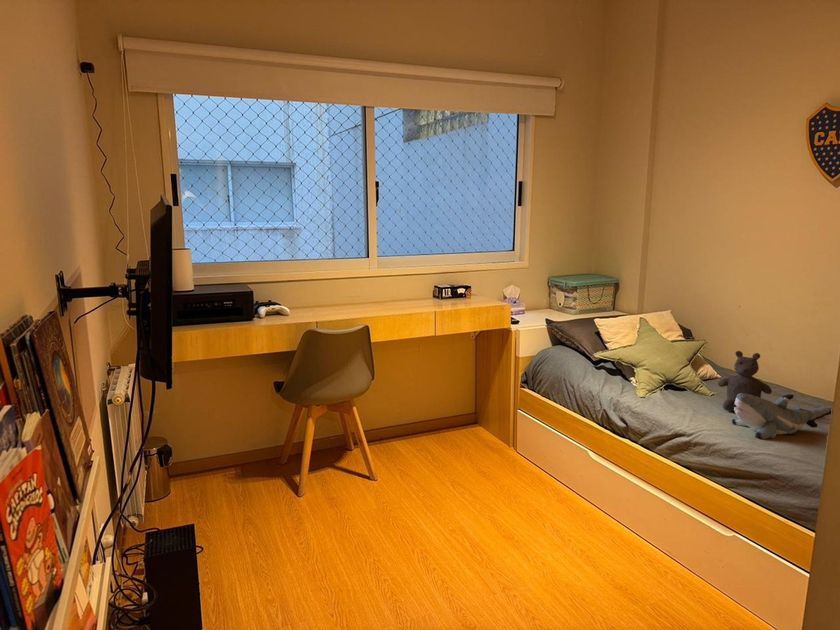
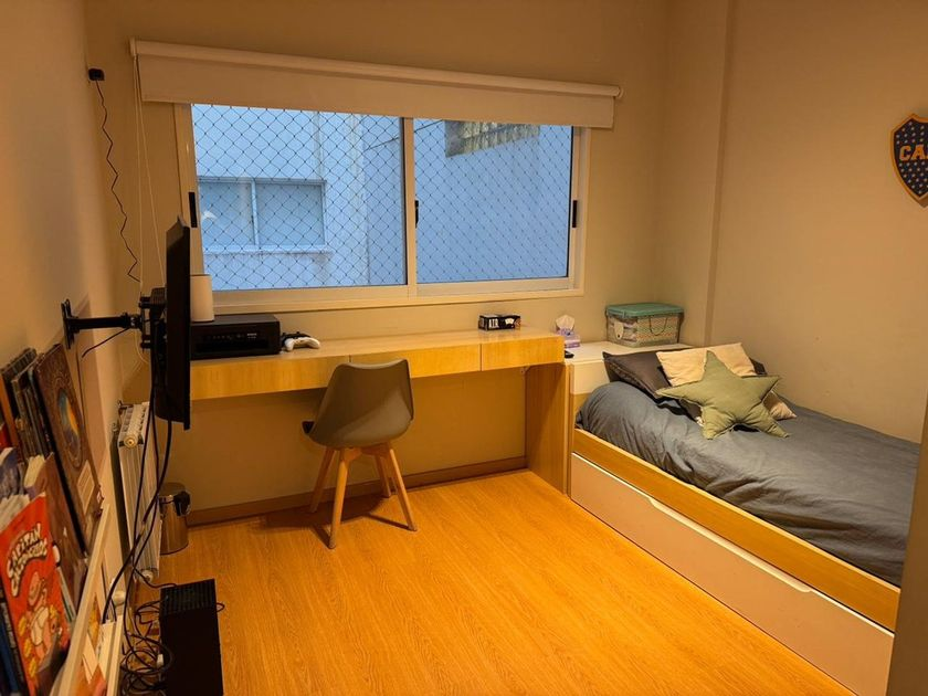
- teddy bear [717,350,773,412]
- shark plush [731,393,832,440]
